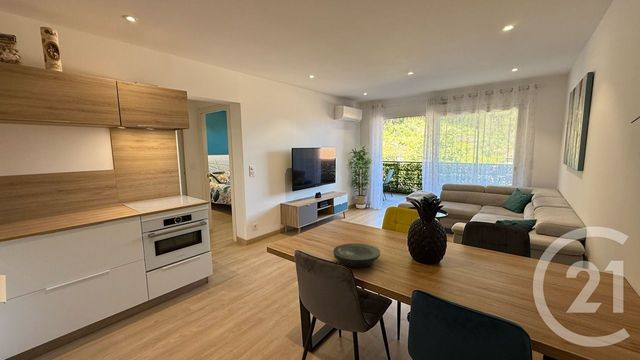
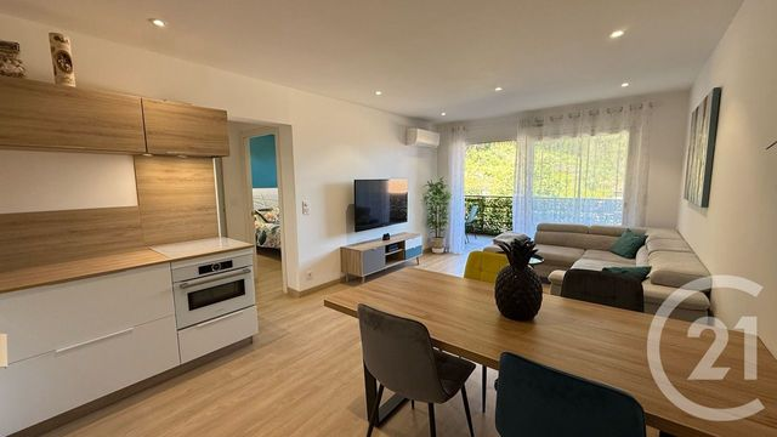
- plate [332,242,381,268]
